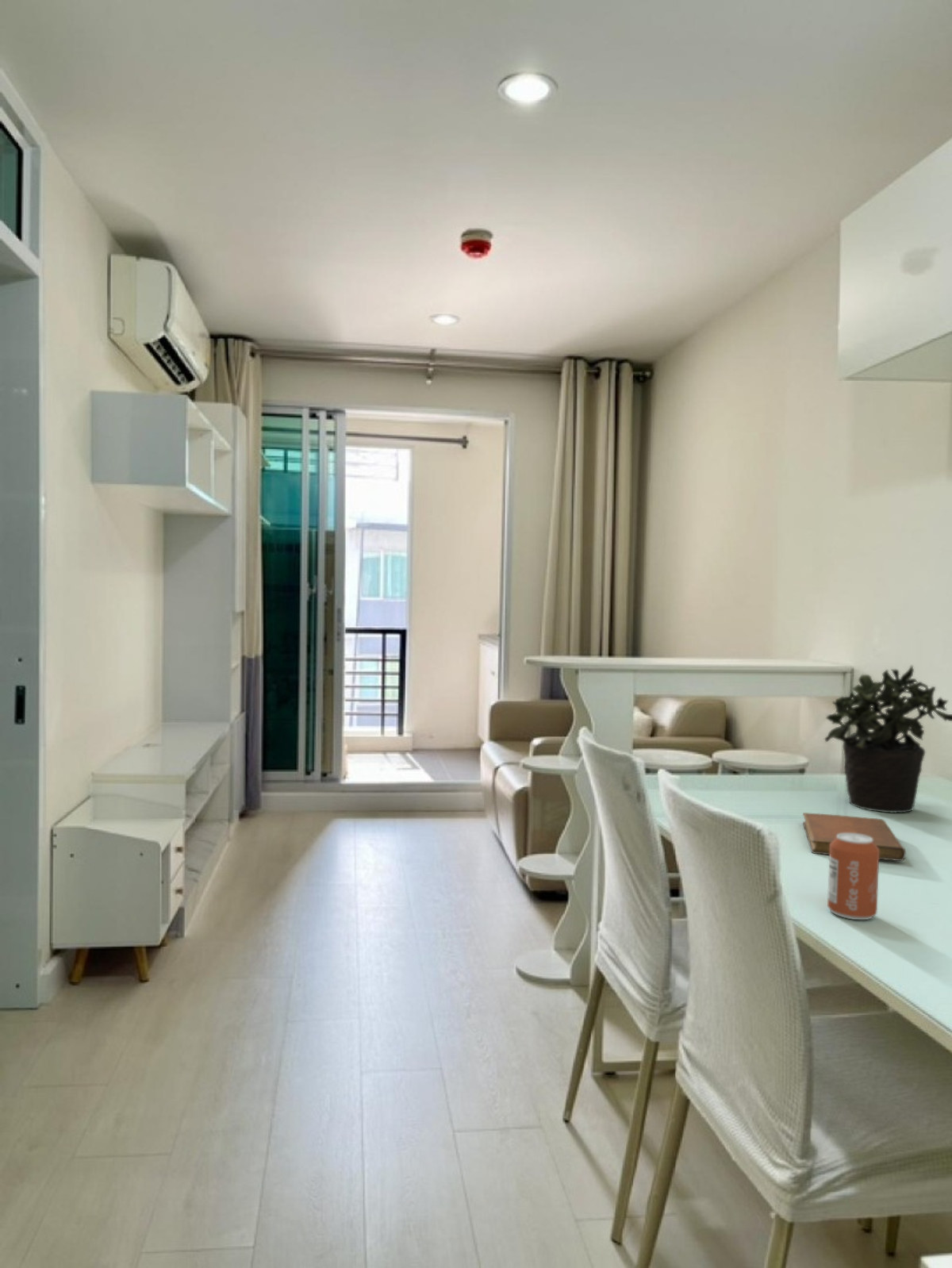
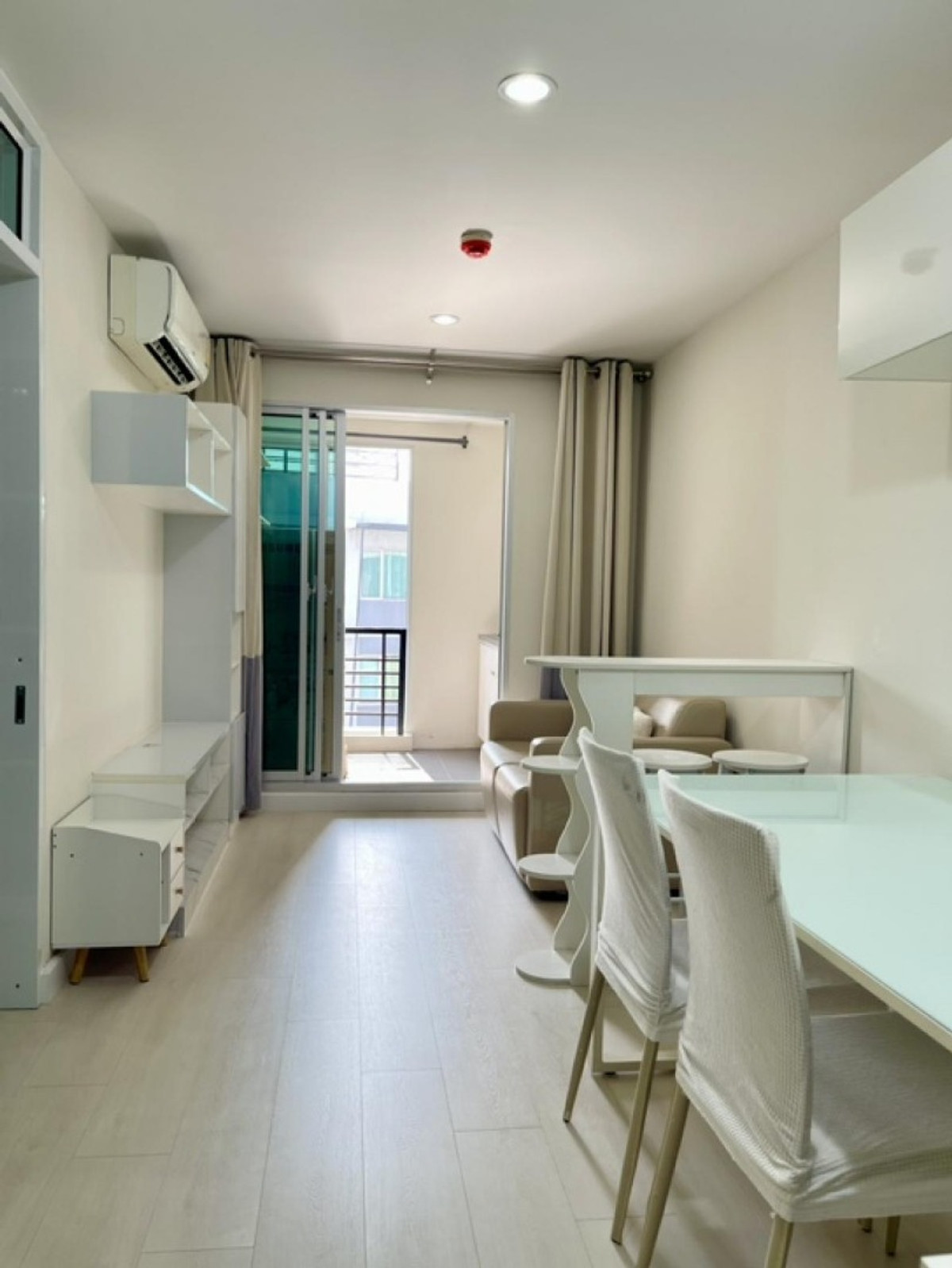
- can [827,833,880,920]
- potted plant [823,665,952,813]
- notebook [802,812,907,862]
